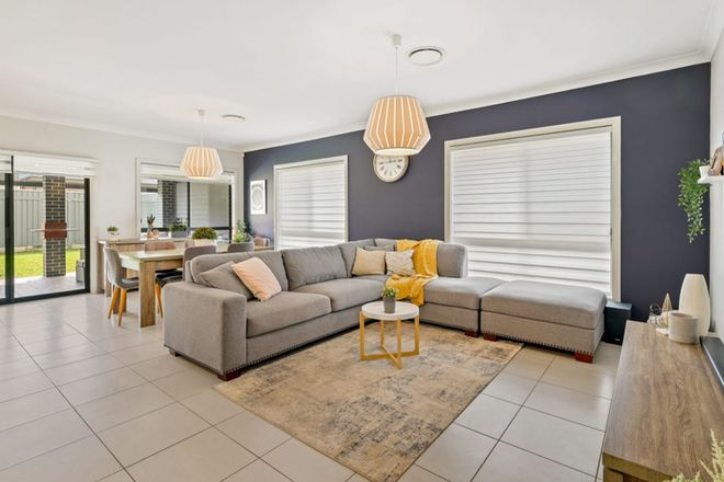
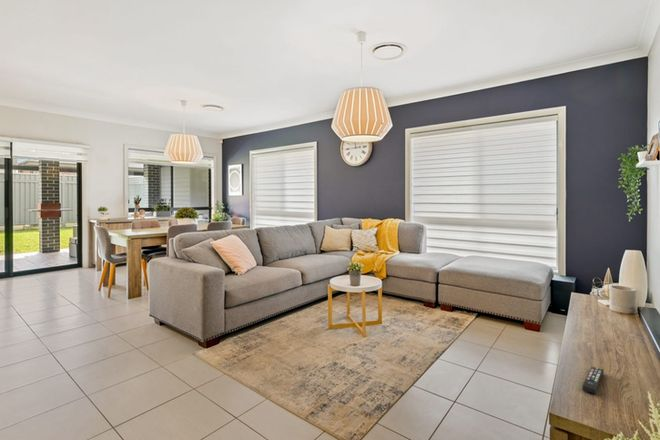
+ remote control [581,366,605,395]
